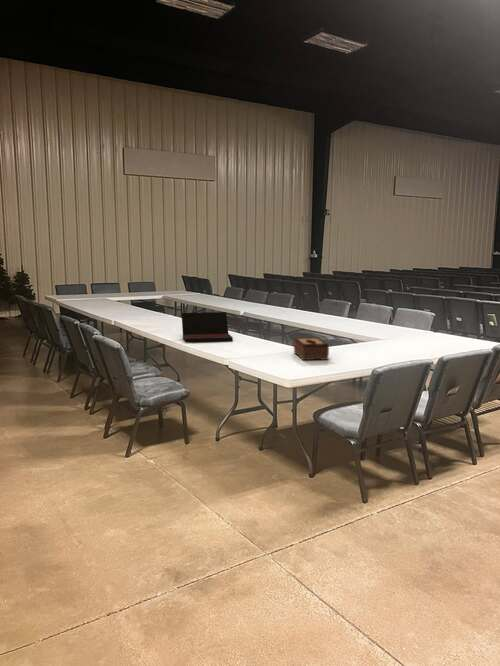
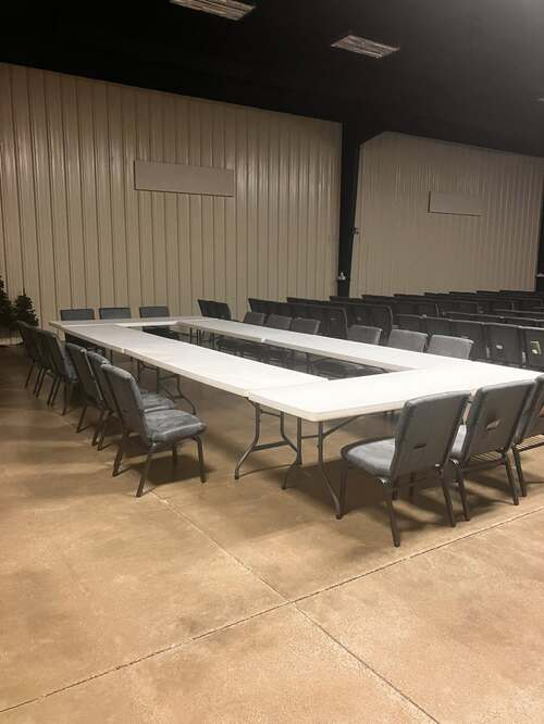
- laptop [181,311,234,343]
- tissue box [293,336,330,361]
